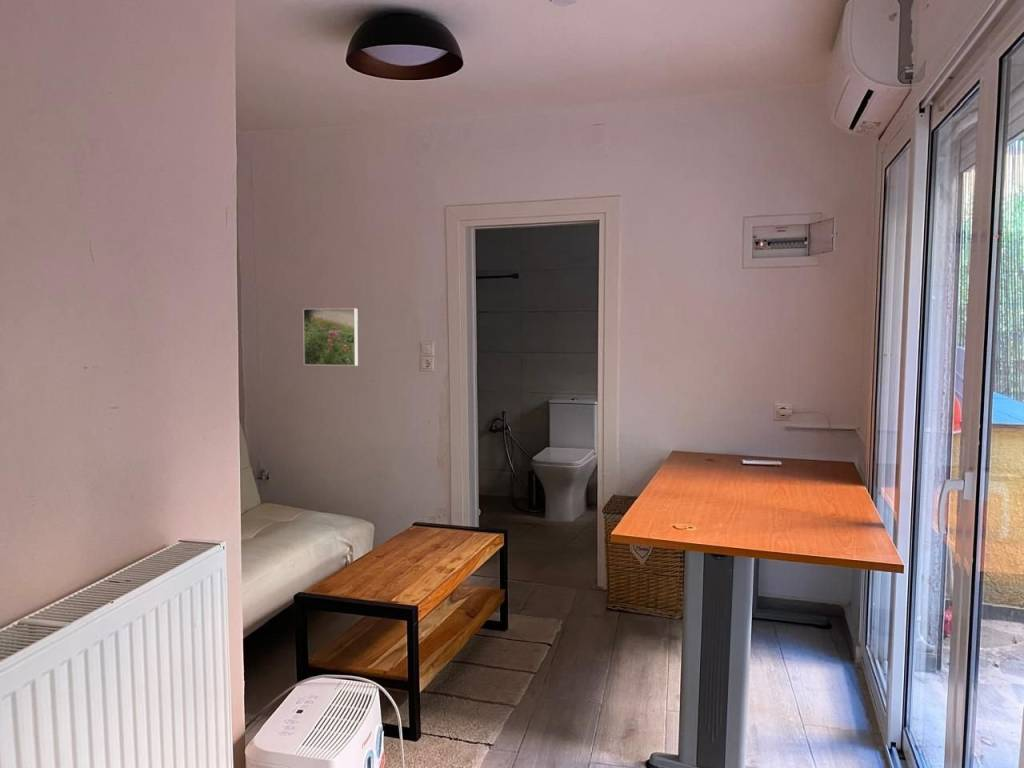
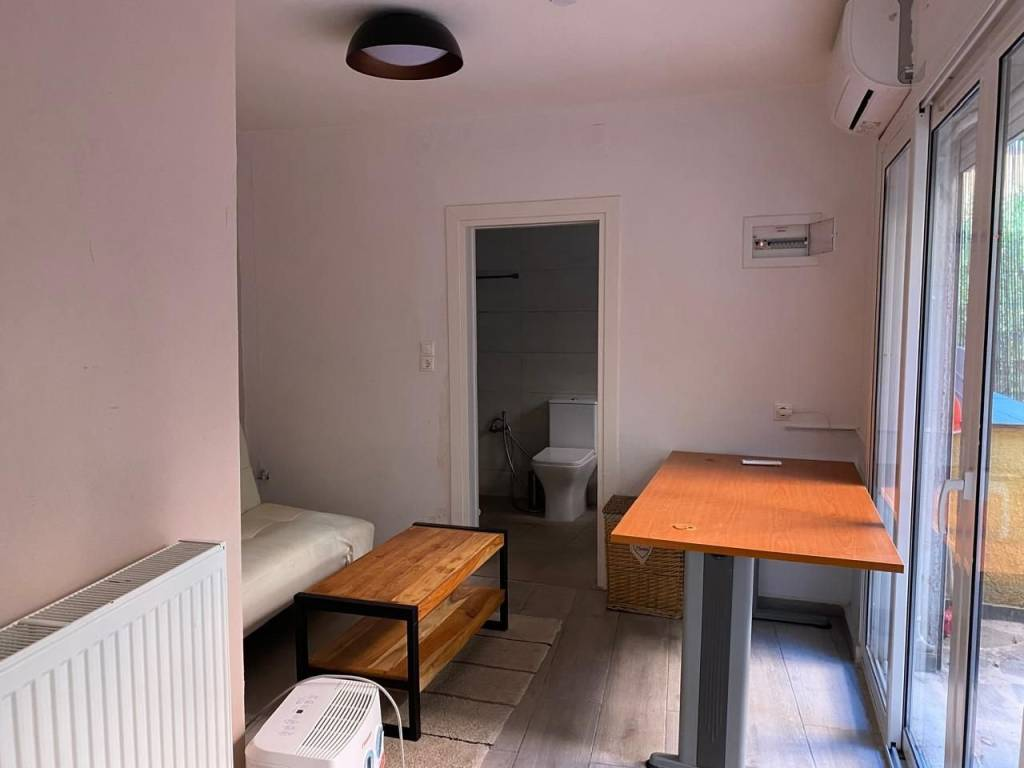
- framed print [302,307,359,367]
